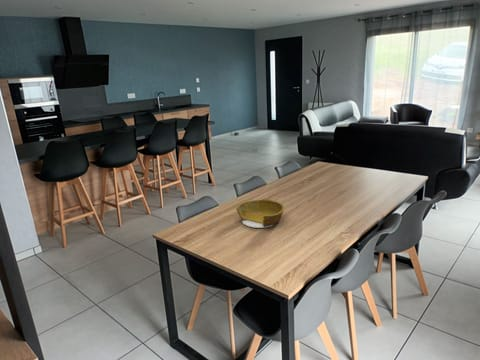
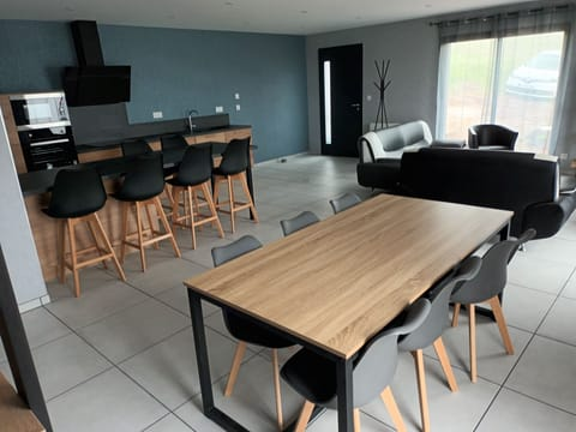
- bowl [235,197,285,229]
